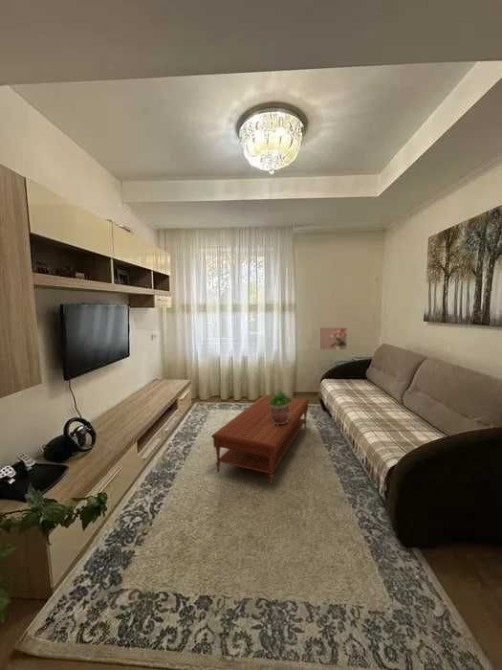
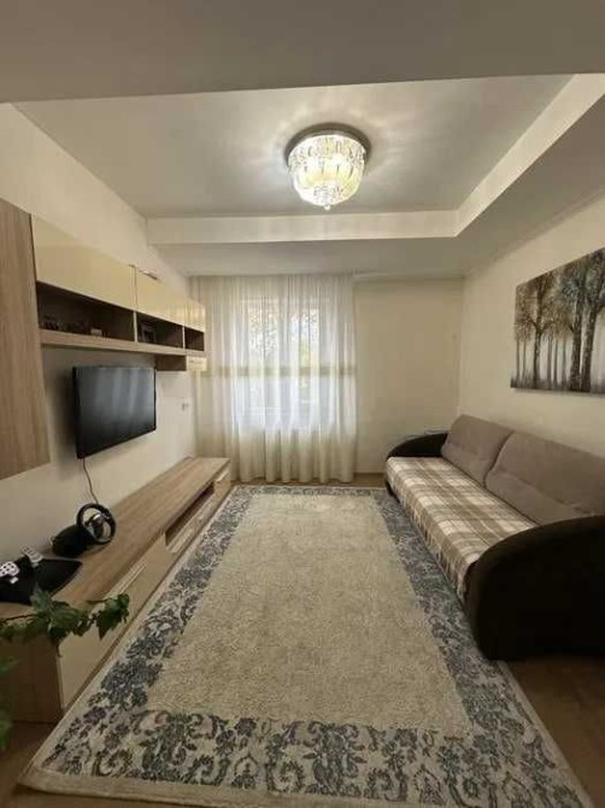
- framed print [318,326,348,351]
- potted plant [267,389,292,425]
- coffee table [211,394,310,486]
